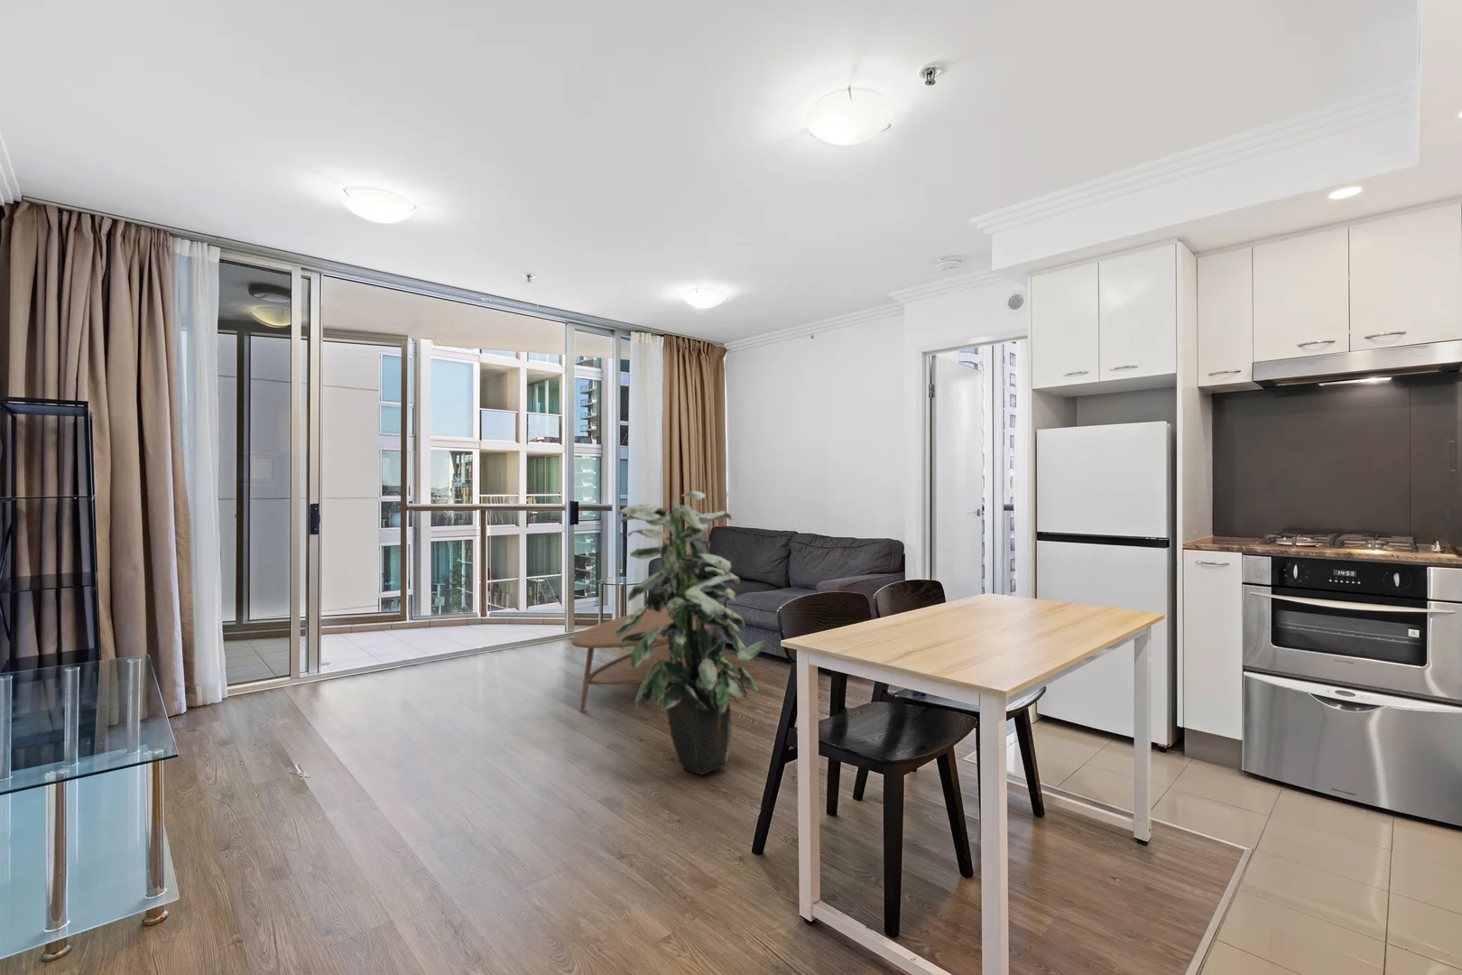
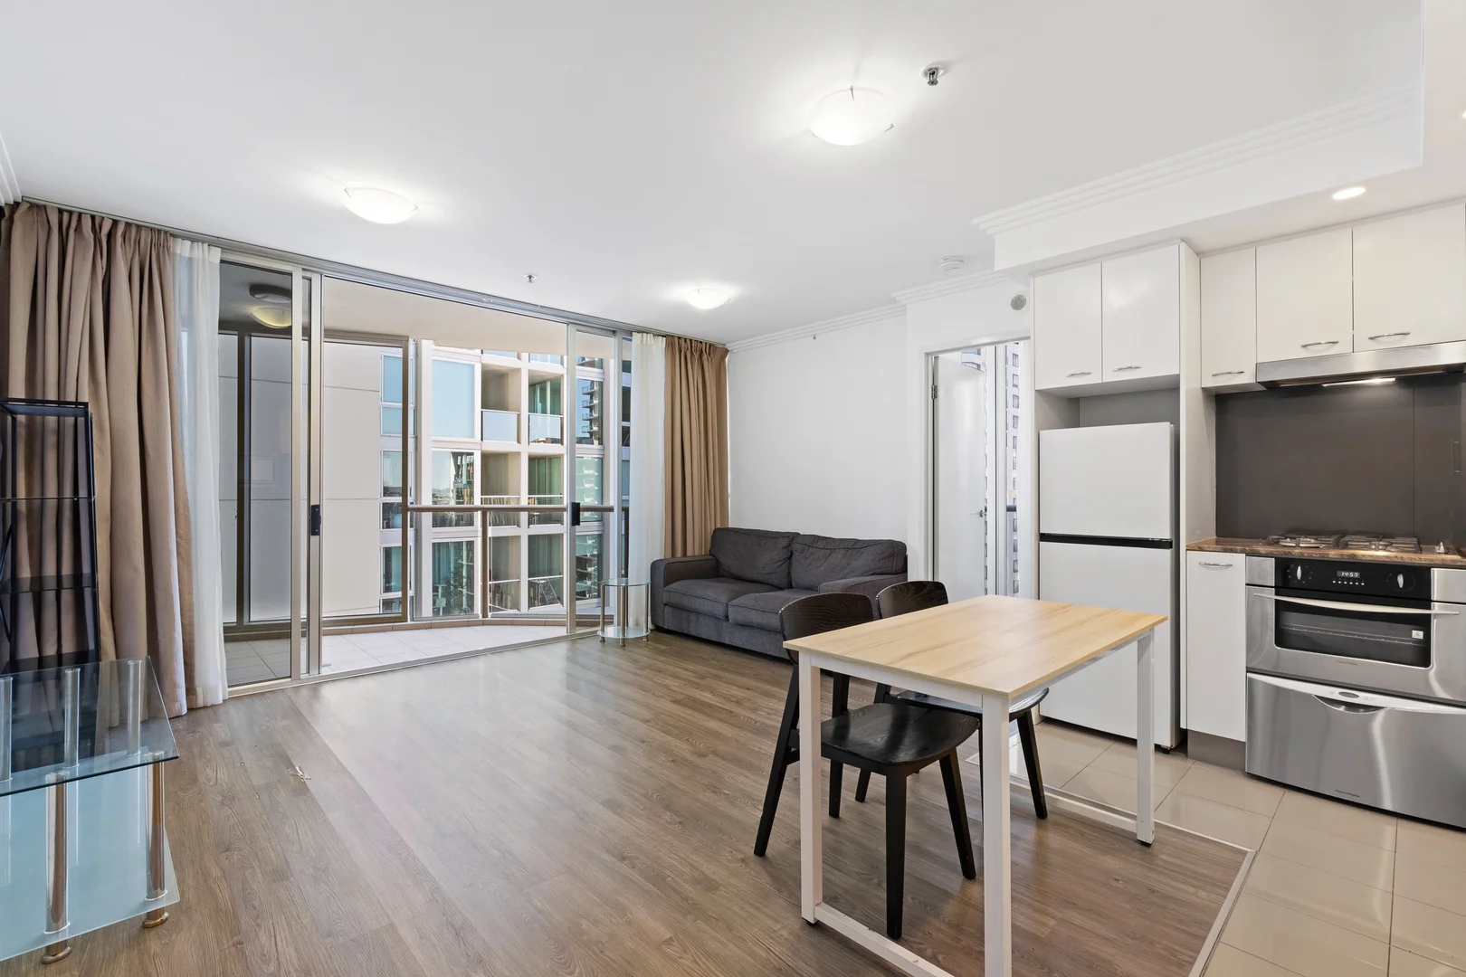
- indoor plant [617,490,768,776]
- coffee table [571,607,713,713]
